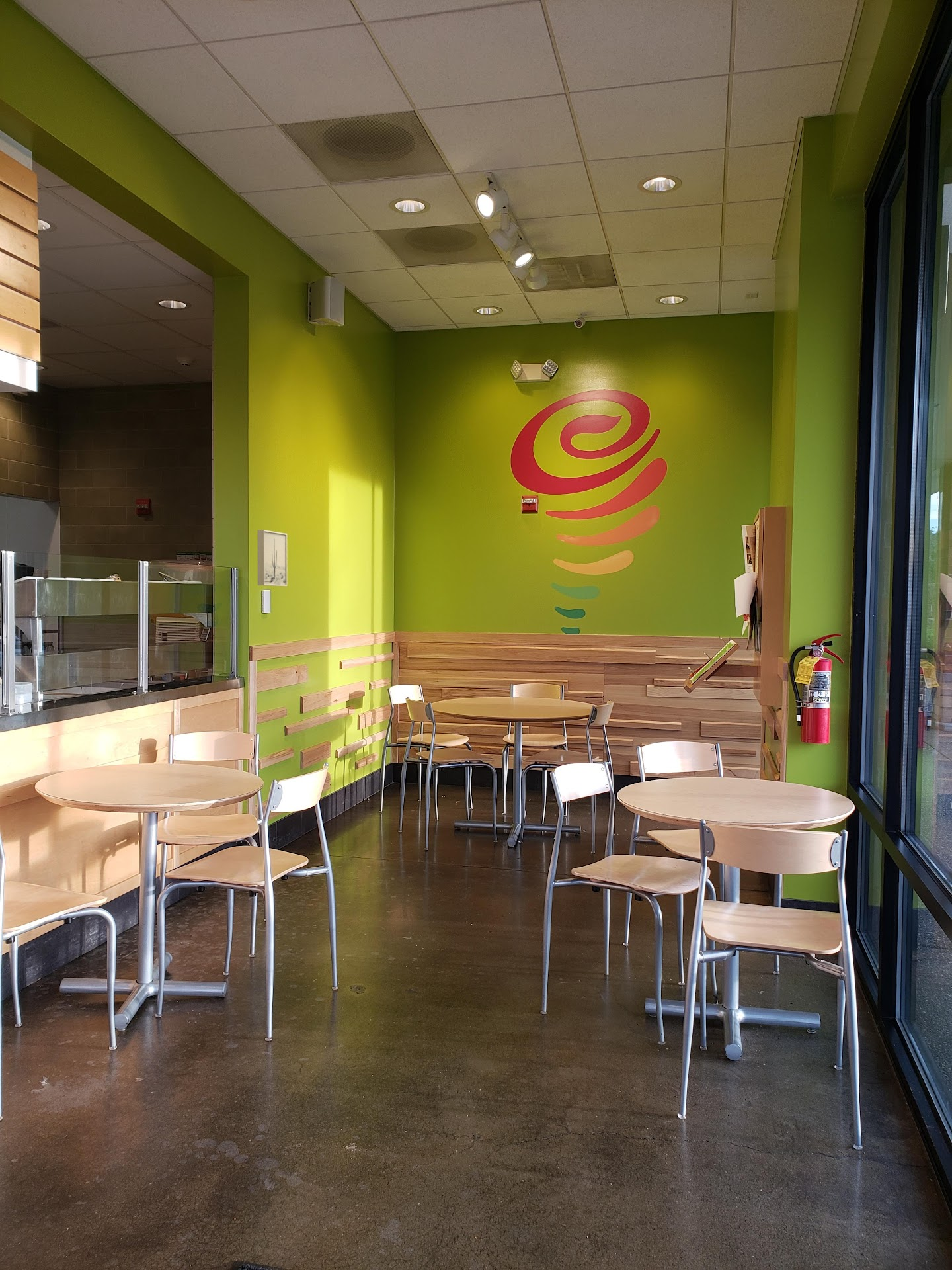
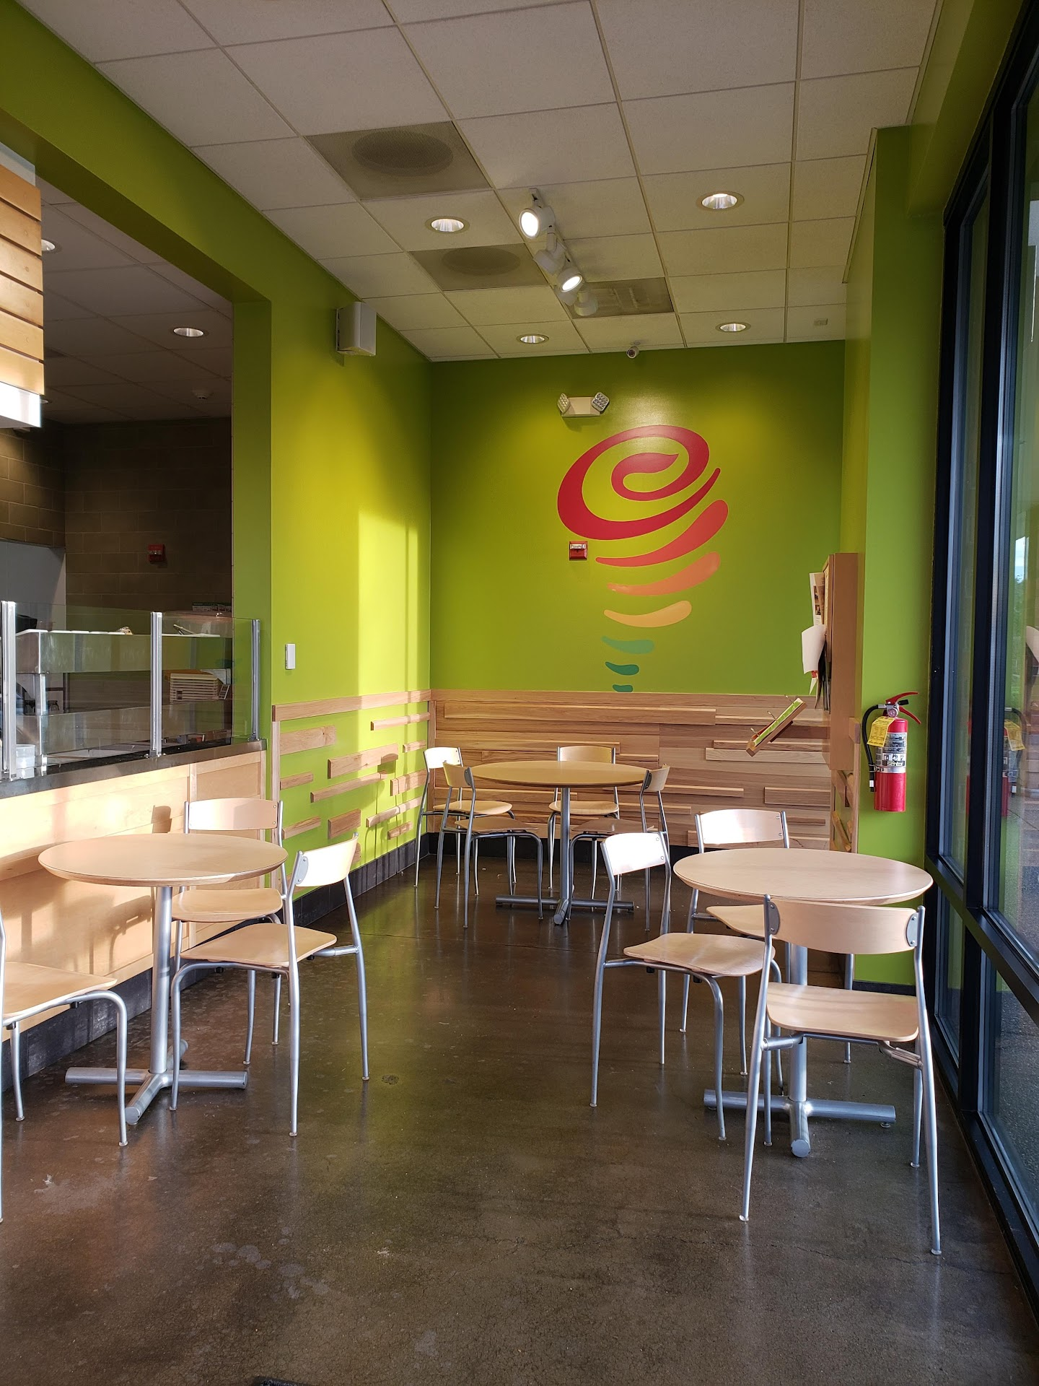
- wall art [257,529,288,587]
